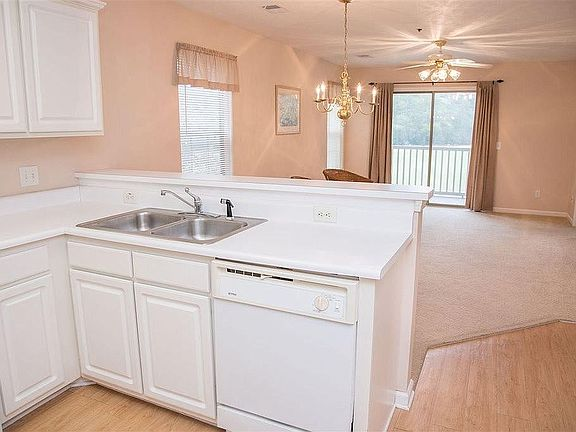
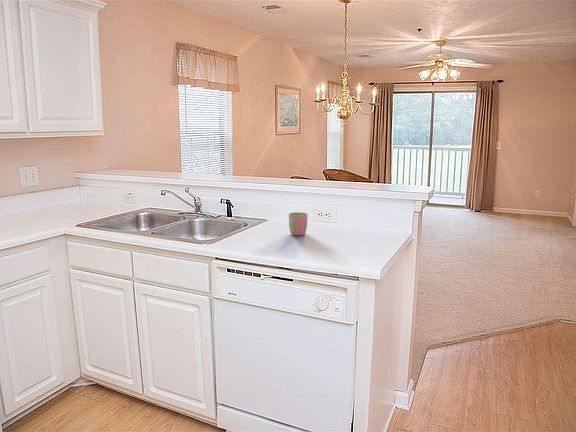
+ cup [288,211,309,236]
